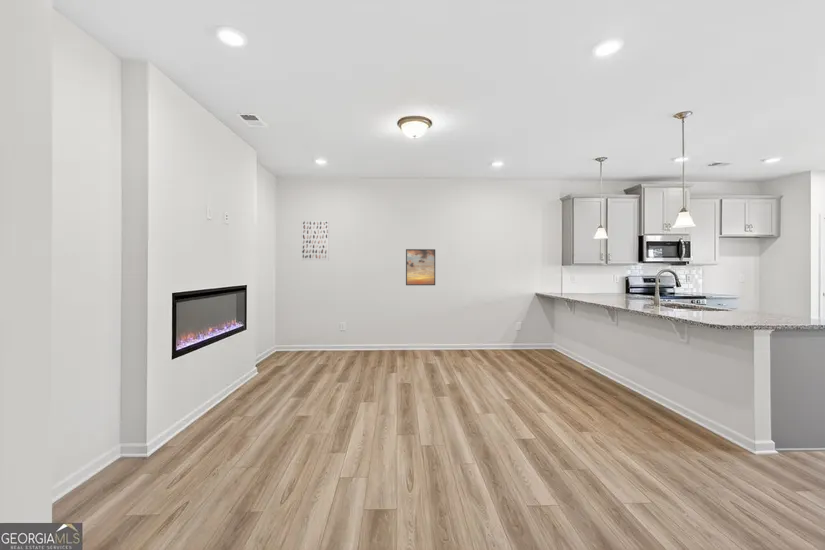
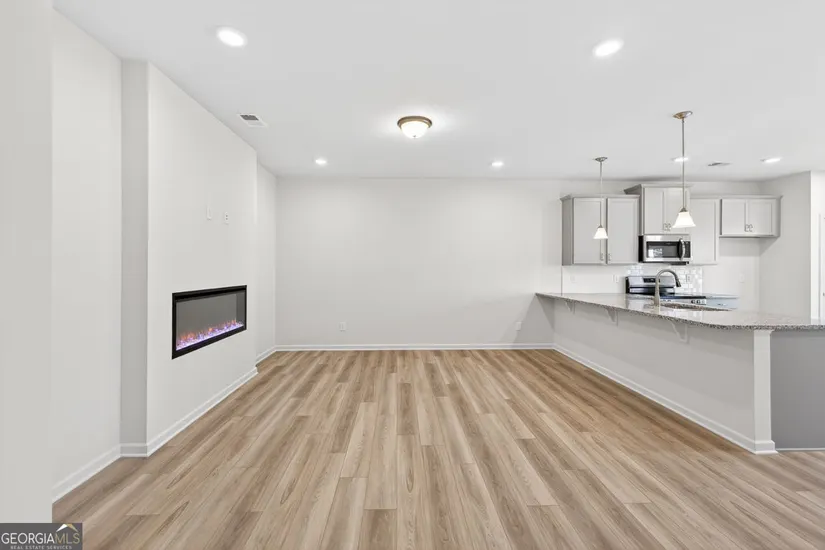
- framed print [405,248,436,286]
- wall art [301,219,330,261]
